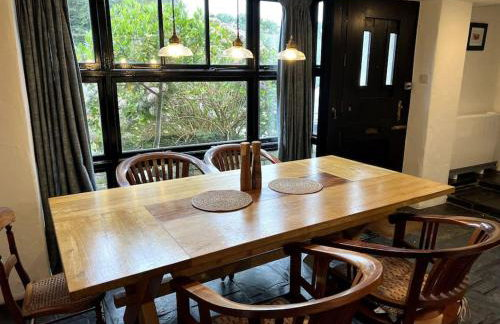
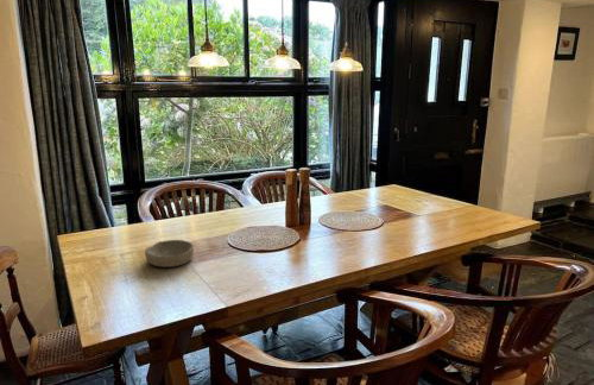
+ bowl [144,239,195,269]
